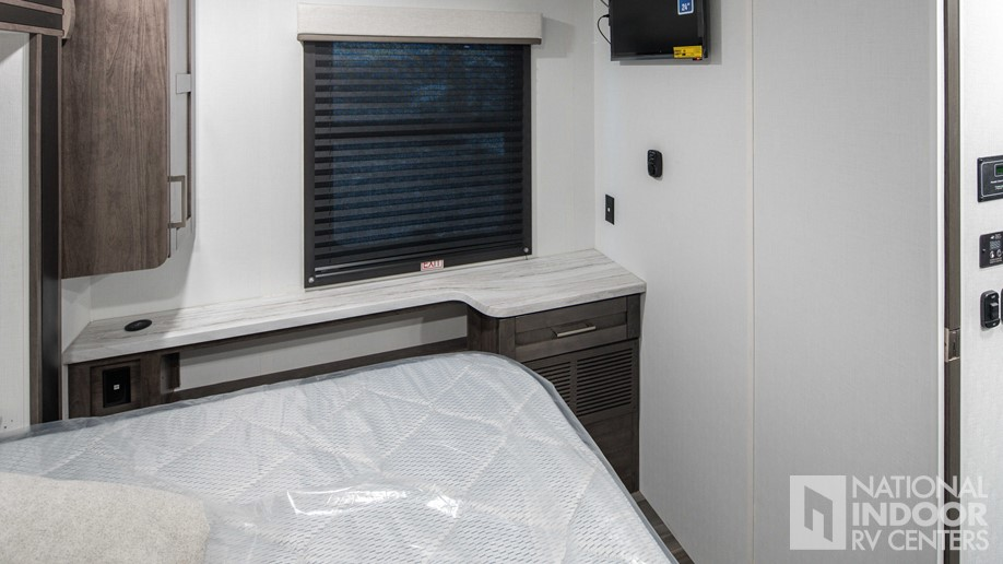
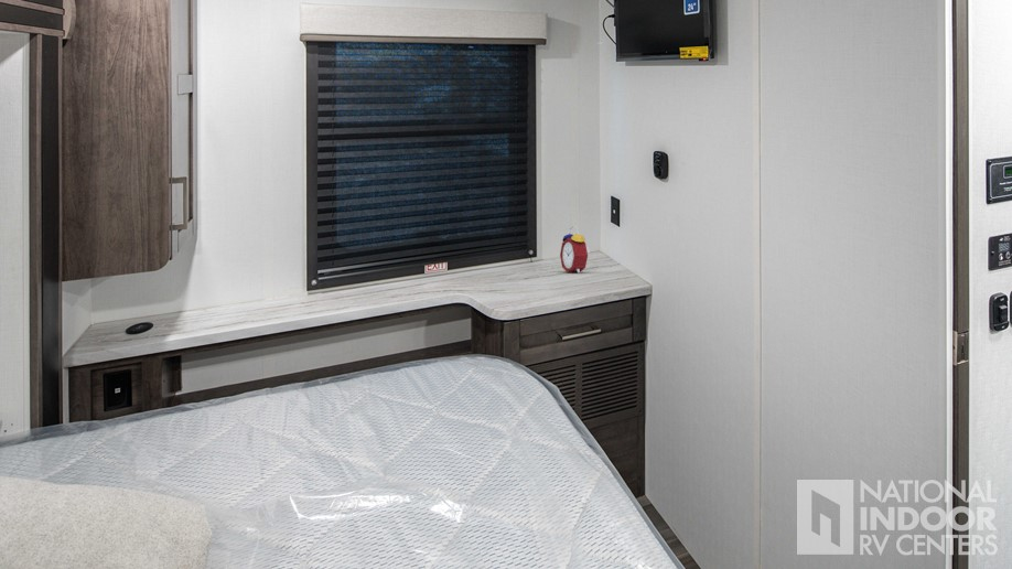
+ alarm clock [559,225,591,273]
